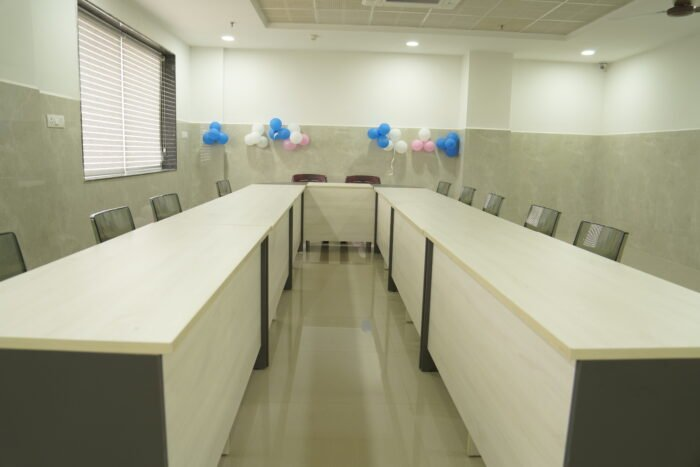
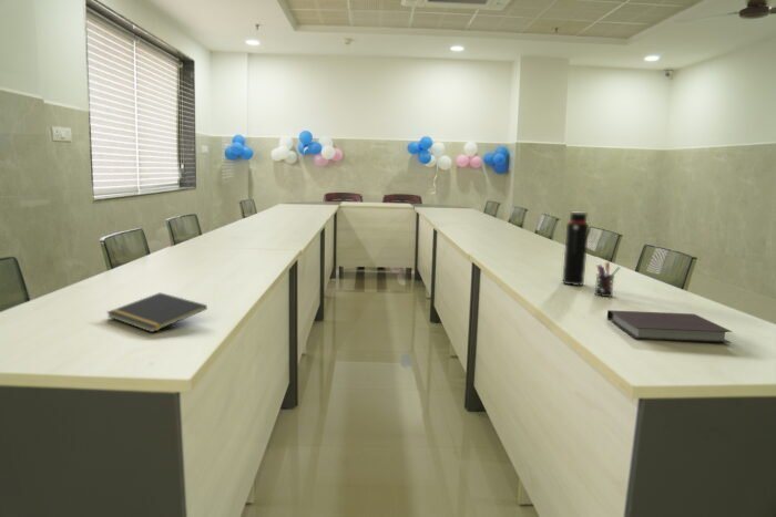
+ notebook [606,309,734,344]
+ notepad [105,291,208,333]
+ water bottle [561,211,590,287]
+ pen holder [594,260,621,298]
